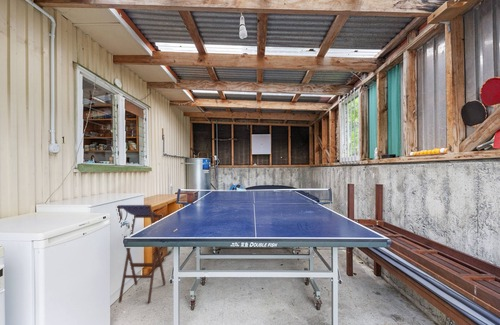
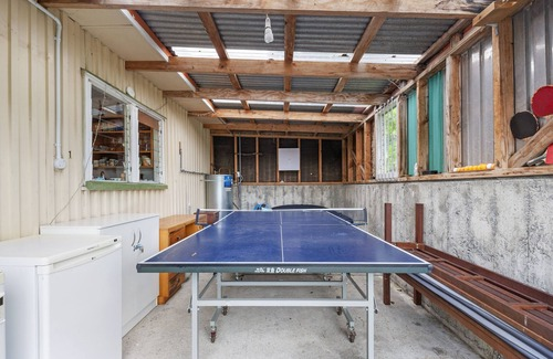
- stool [116,204,167,304]
